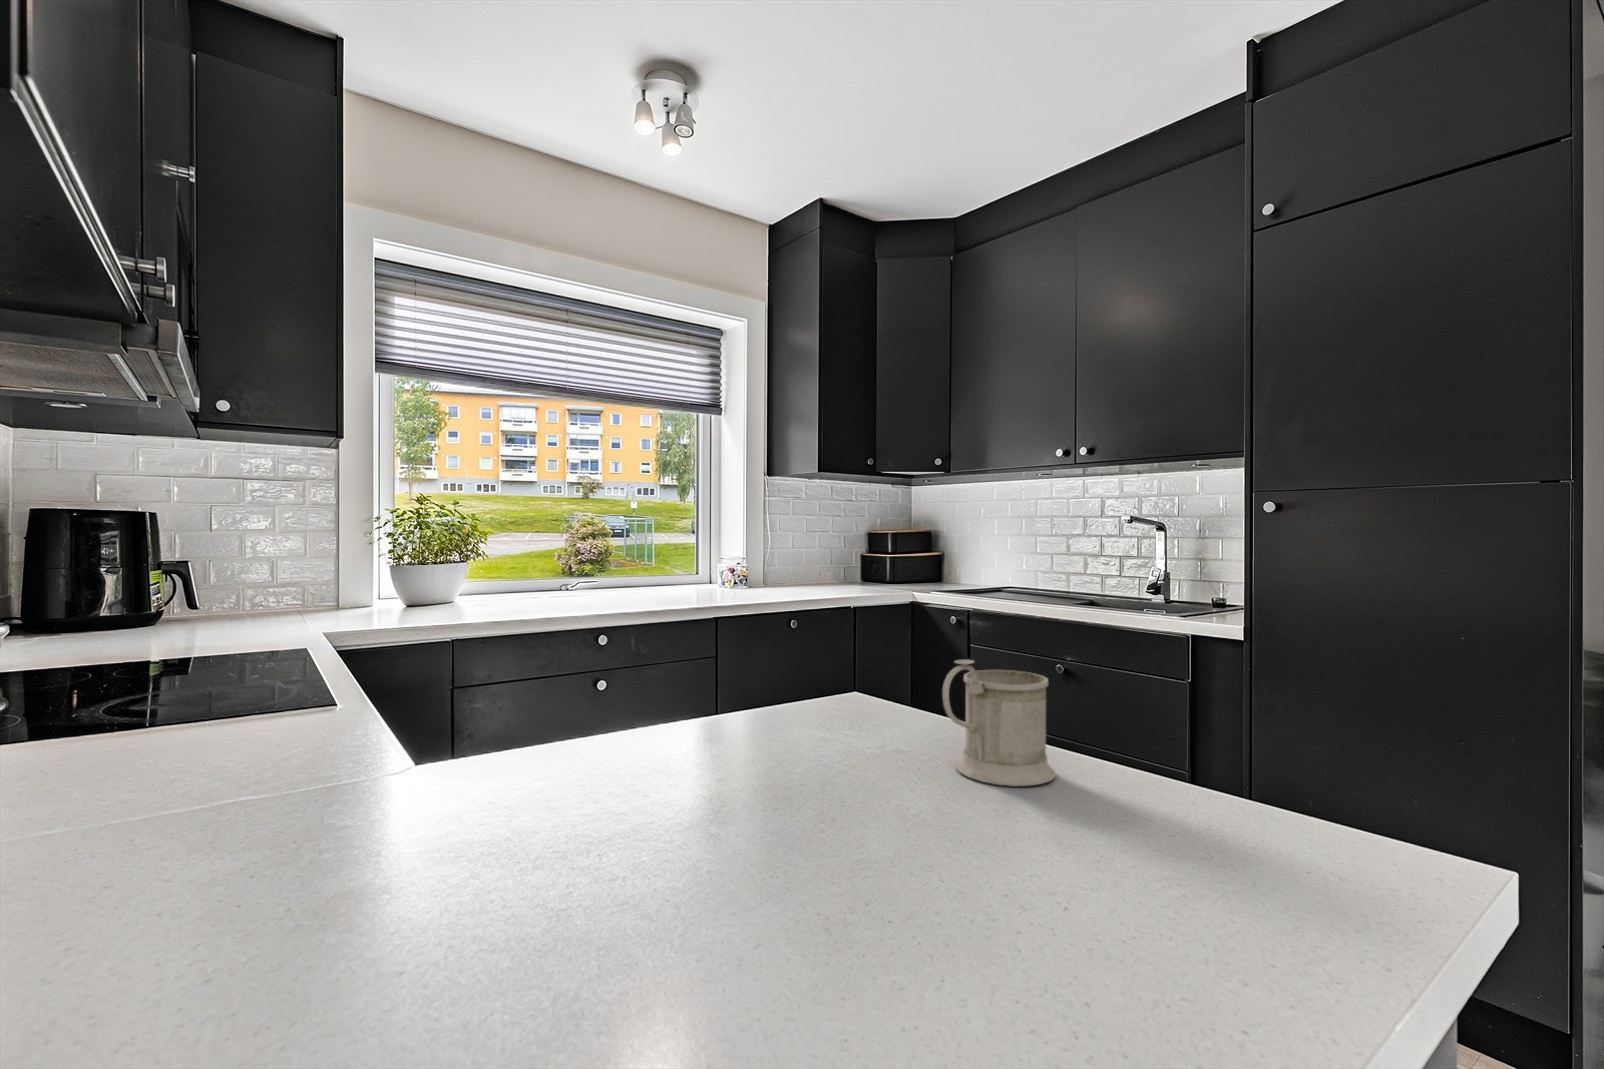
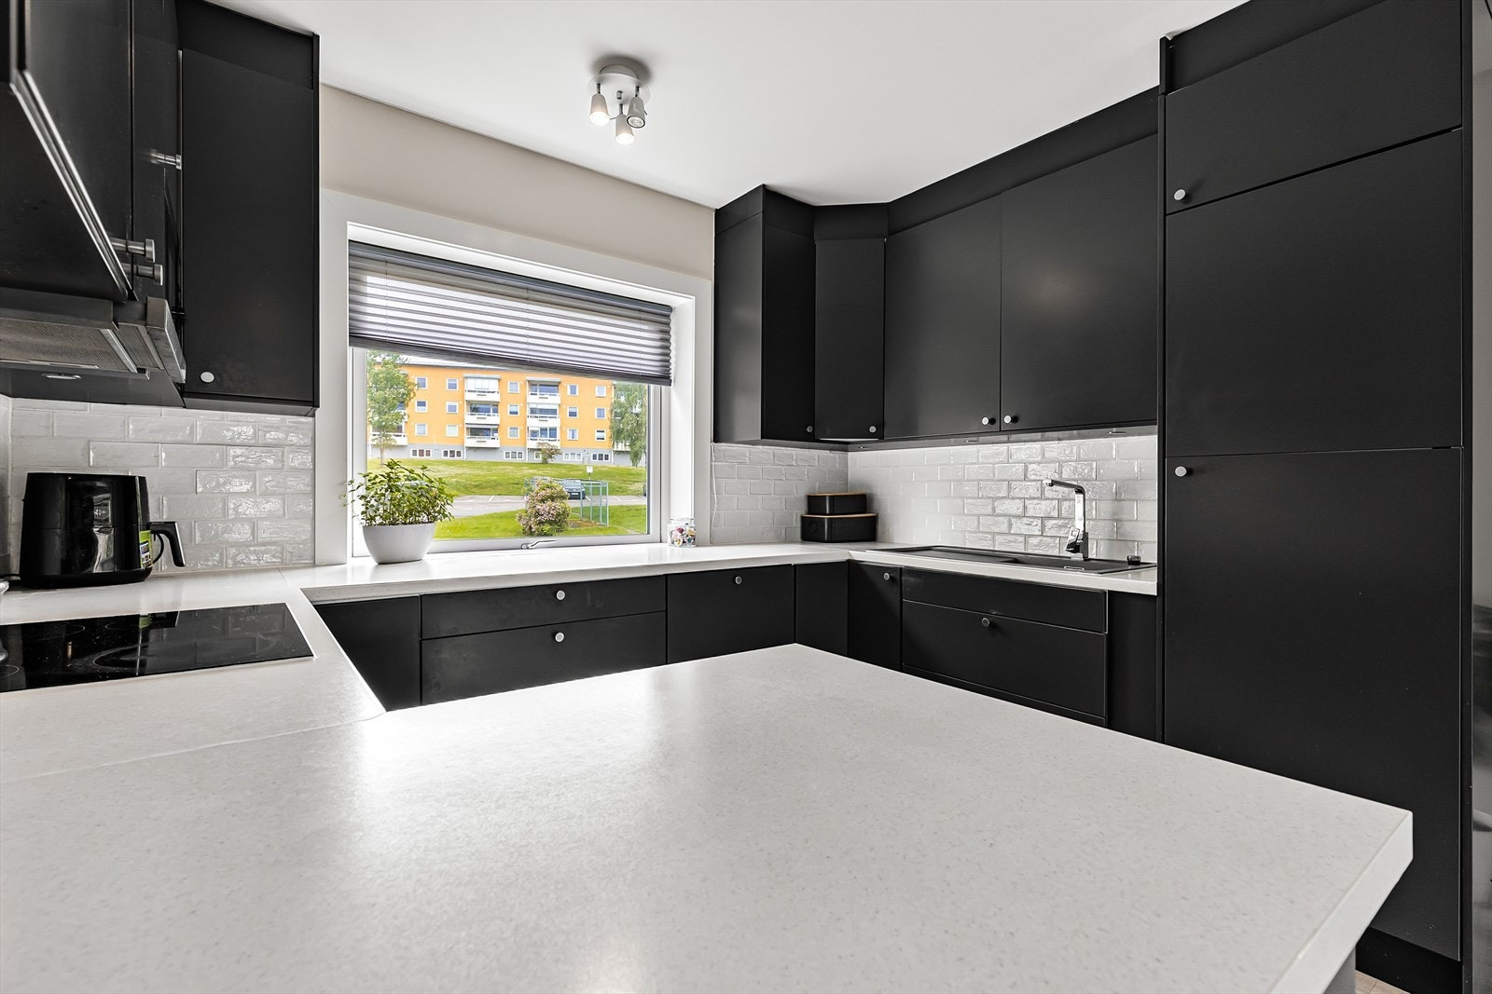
- mug [942,659,1056,787]
